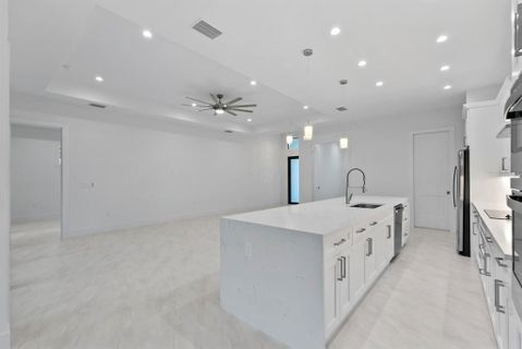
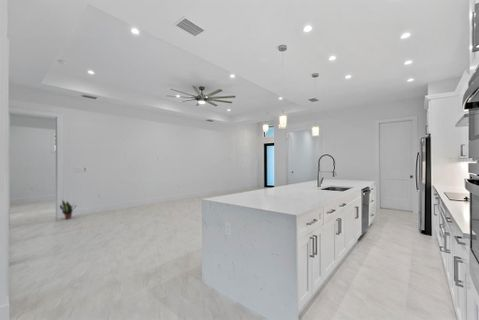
+ potted plant [59,199,77,220]
